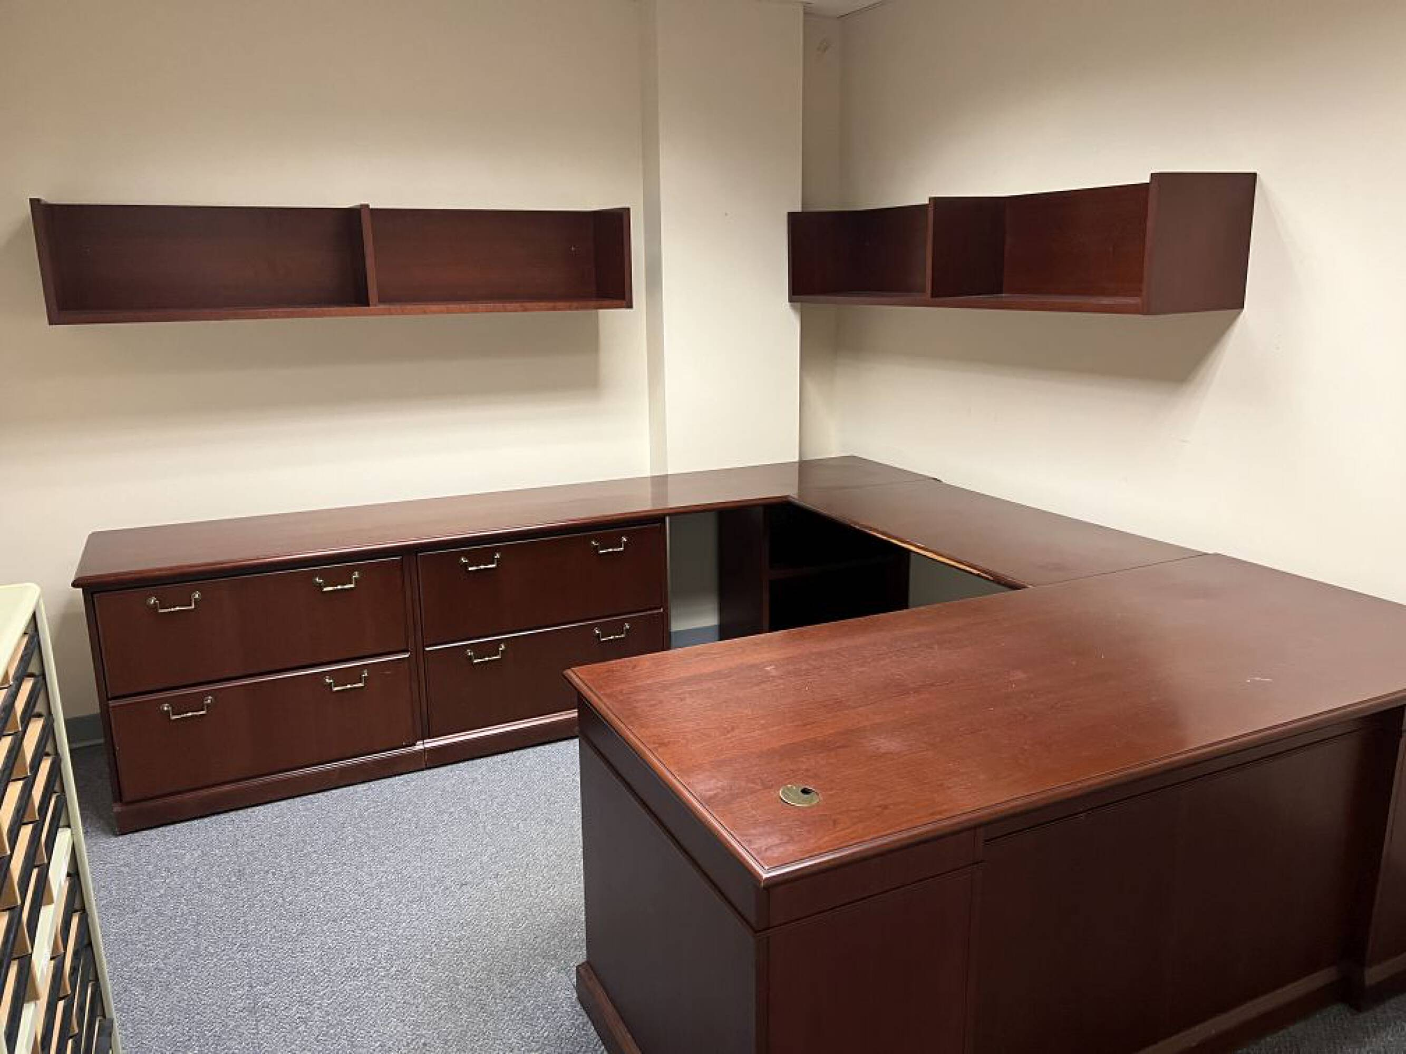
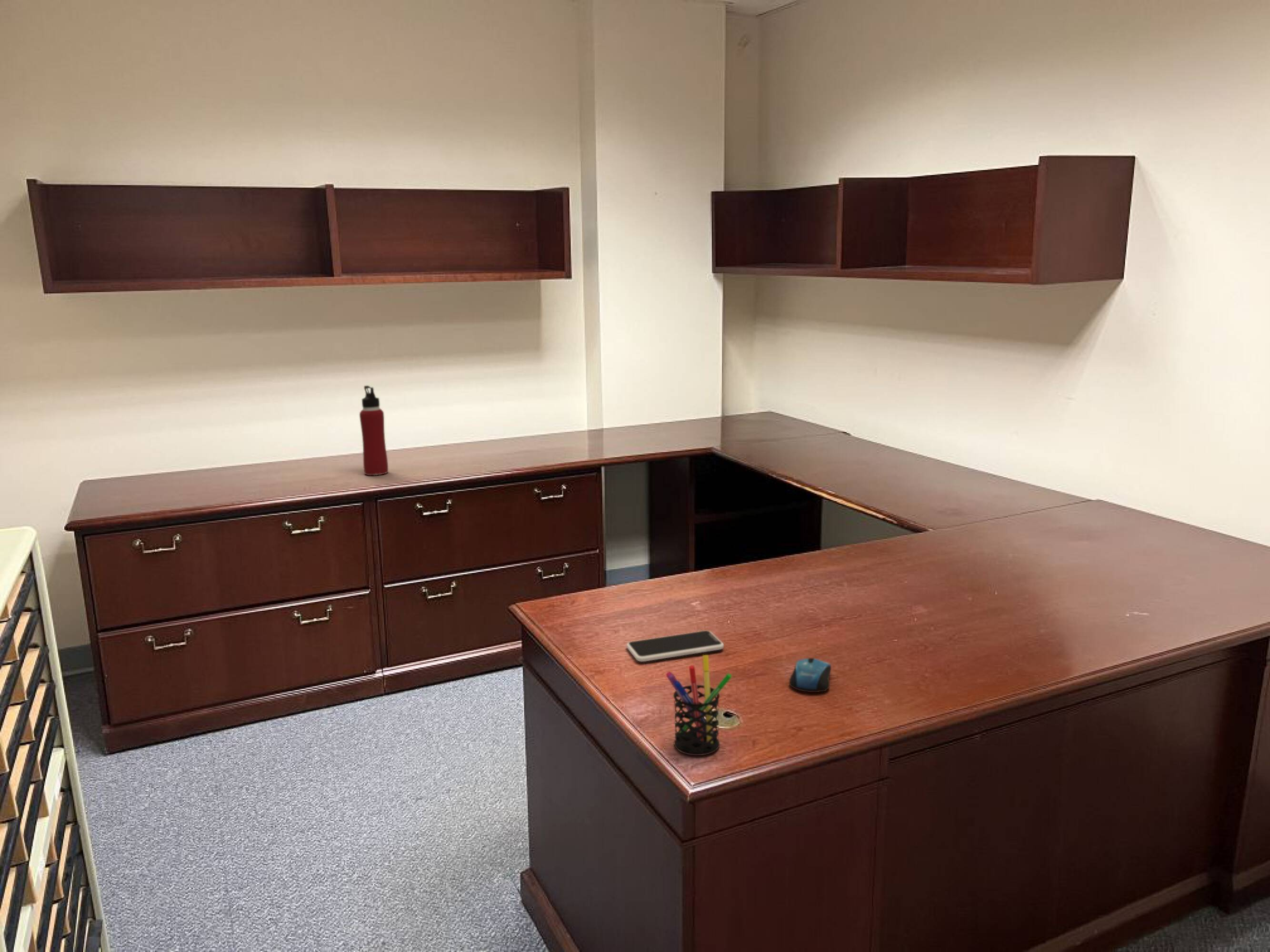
+ computer mouse [789,658,831,693]
+ water bottle [359,385,389,476]
+ pen holder [666,654,732,756]
+ smartphone [626,630,724,662]
